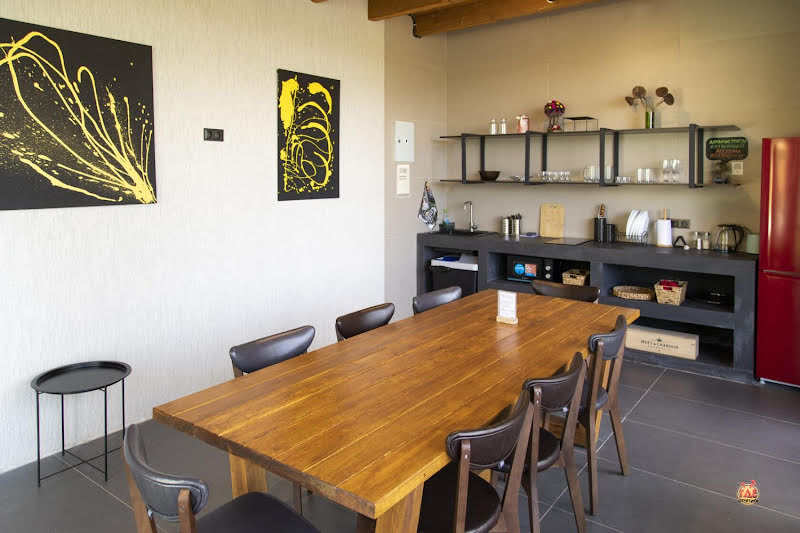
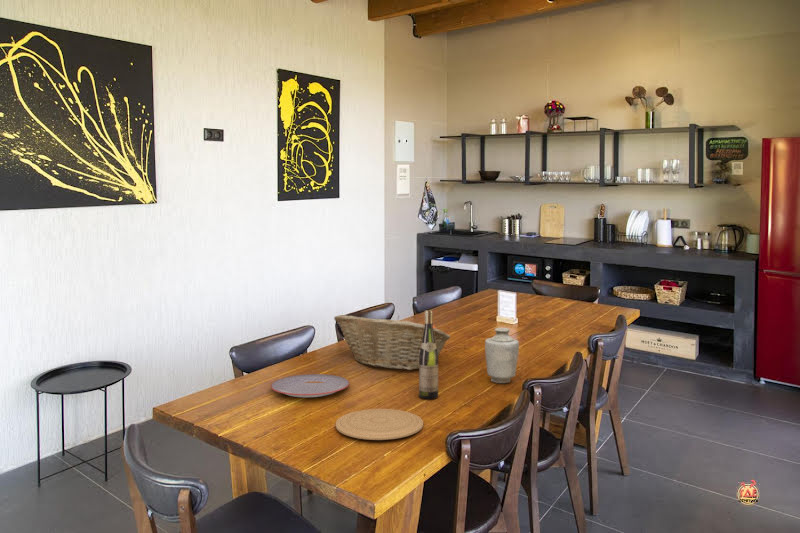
+ vase [484,327,520,384]
+ plate [270,373,350,398]
+ plate [335,408,424,441]
+ fruit basket [333,314,452,371]
+ wine bottle [418,309,439,400]
